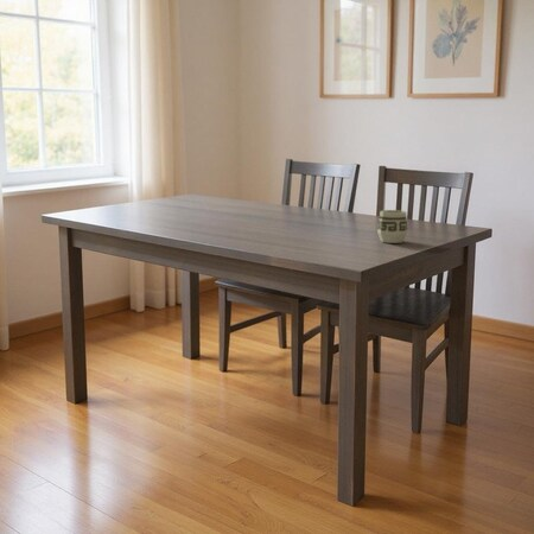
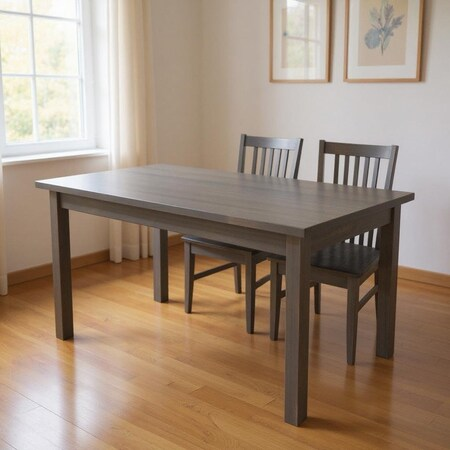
- cup [376,209,408,244]
